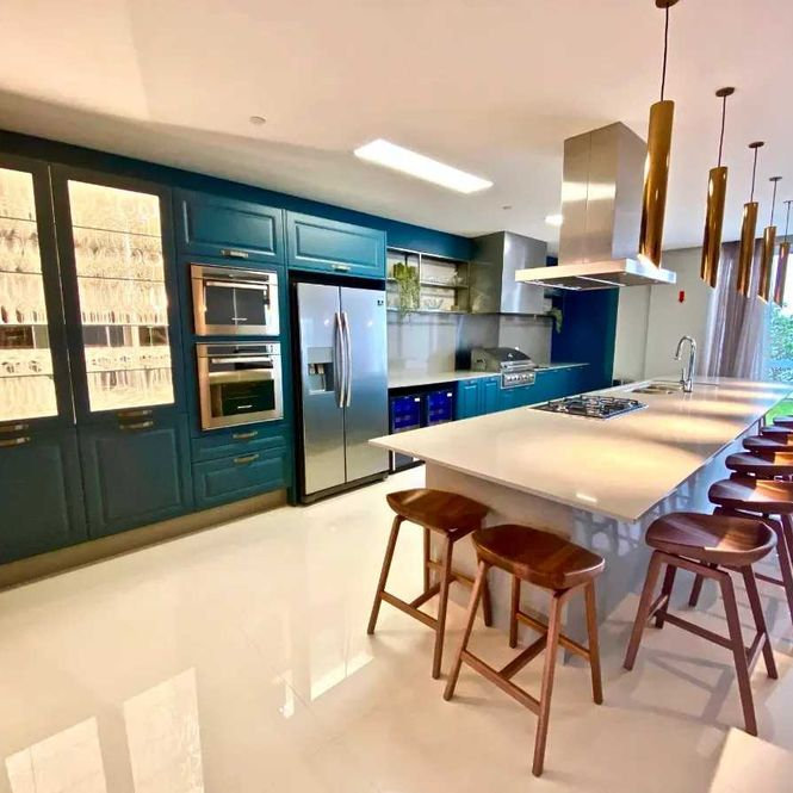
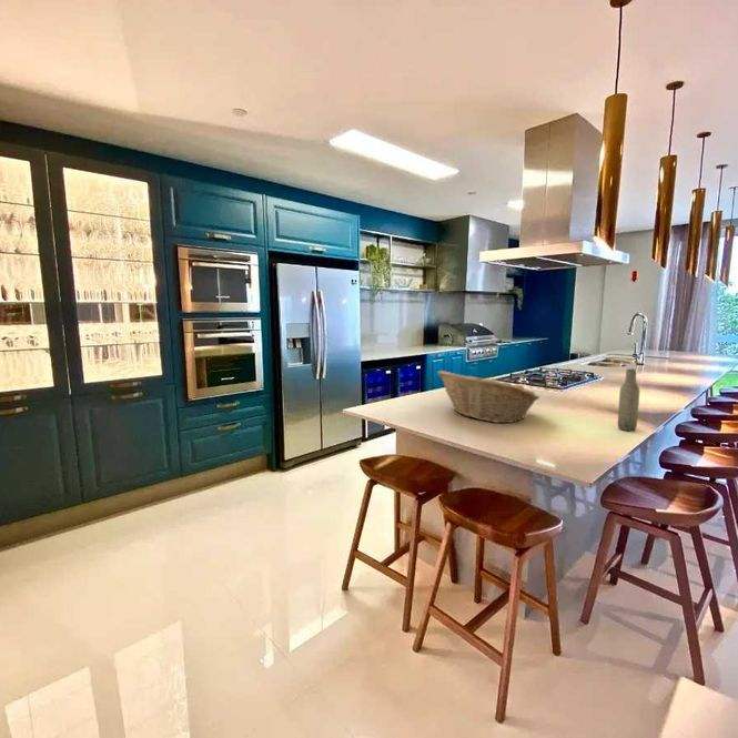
+ bottle [617,367,640,432]
+ fruit basket [436,370,540,424]
